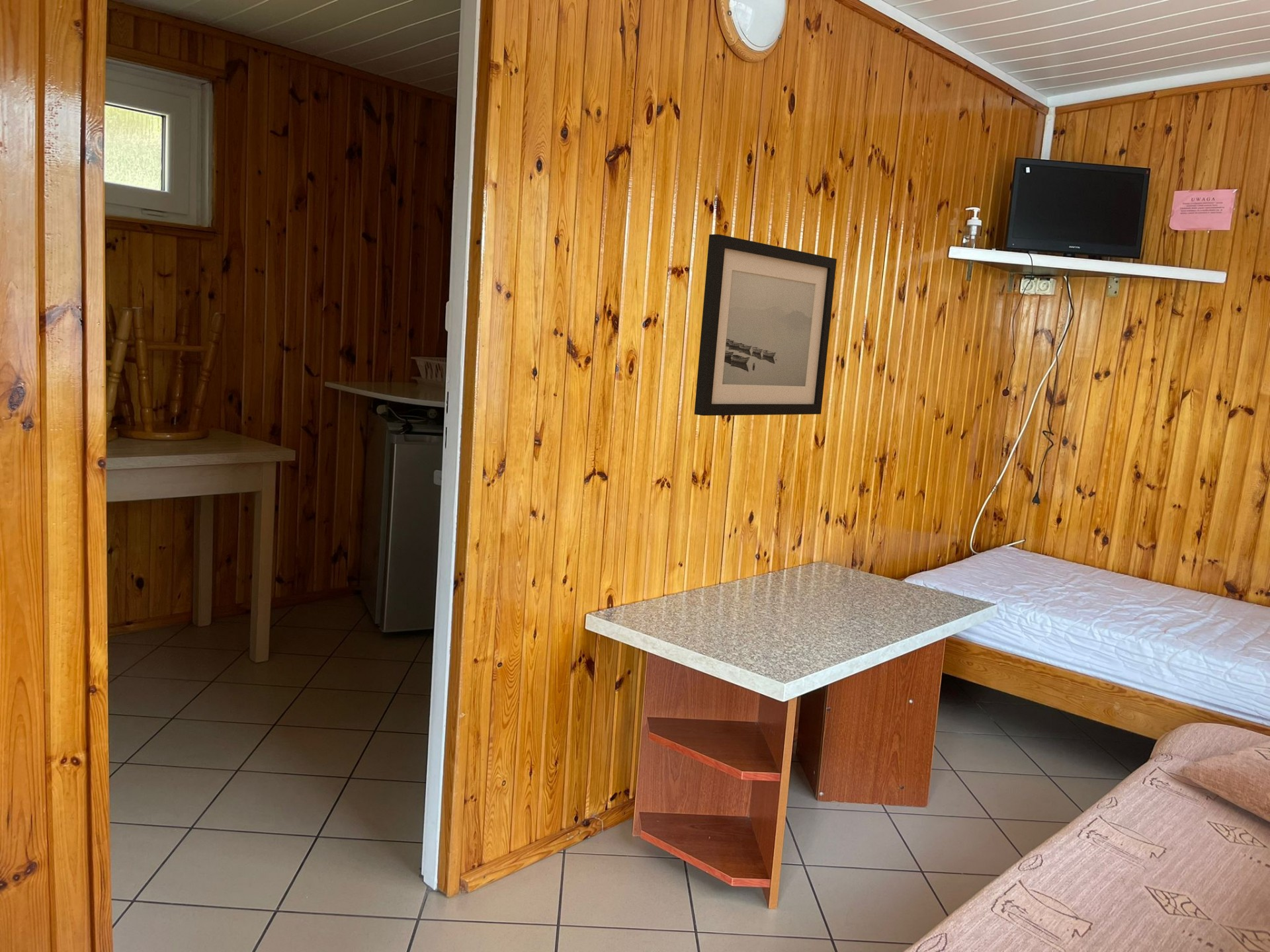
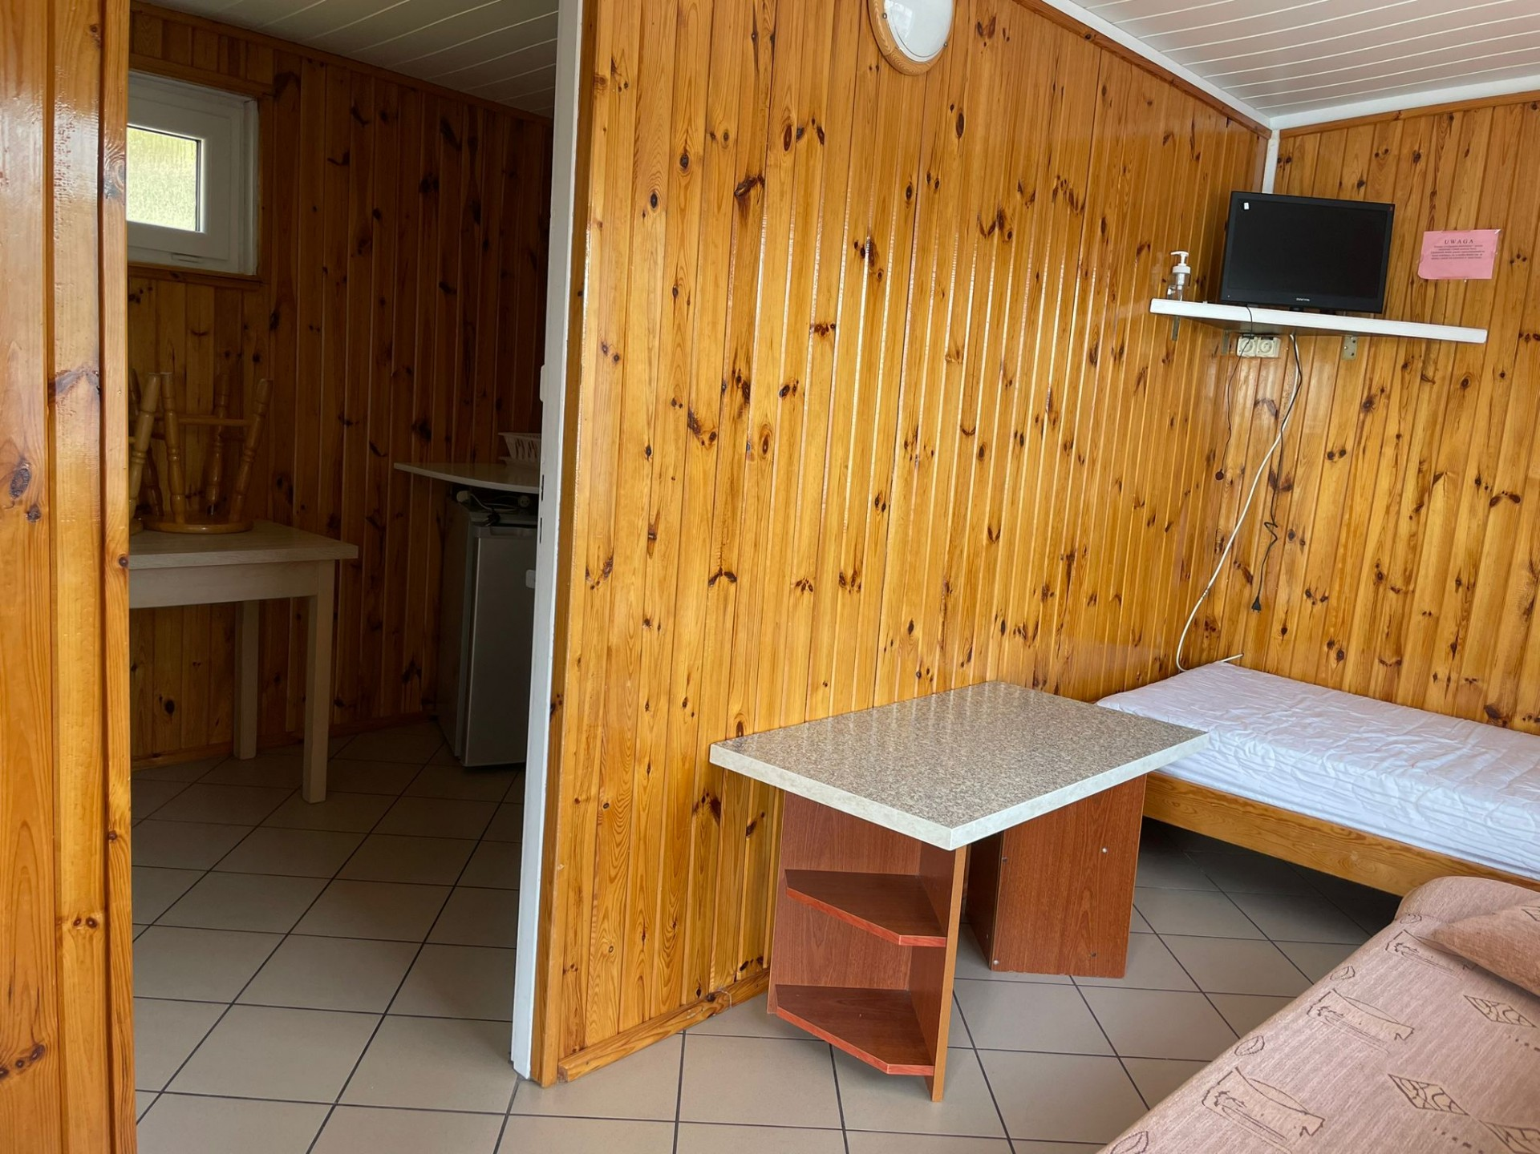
- wall art [694,233,837,416]
